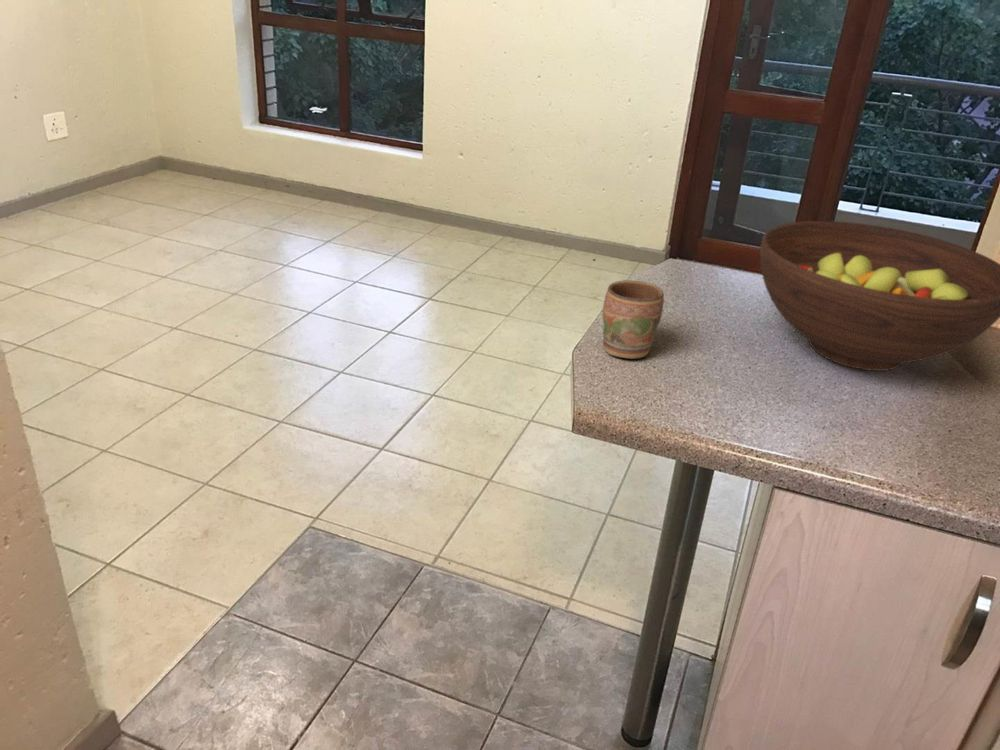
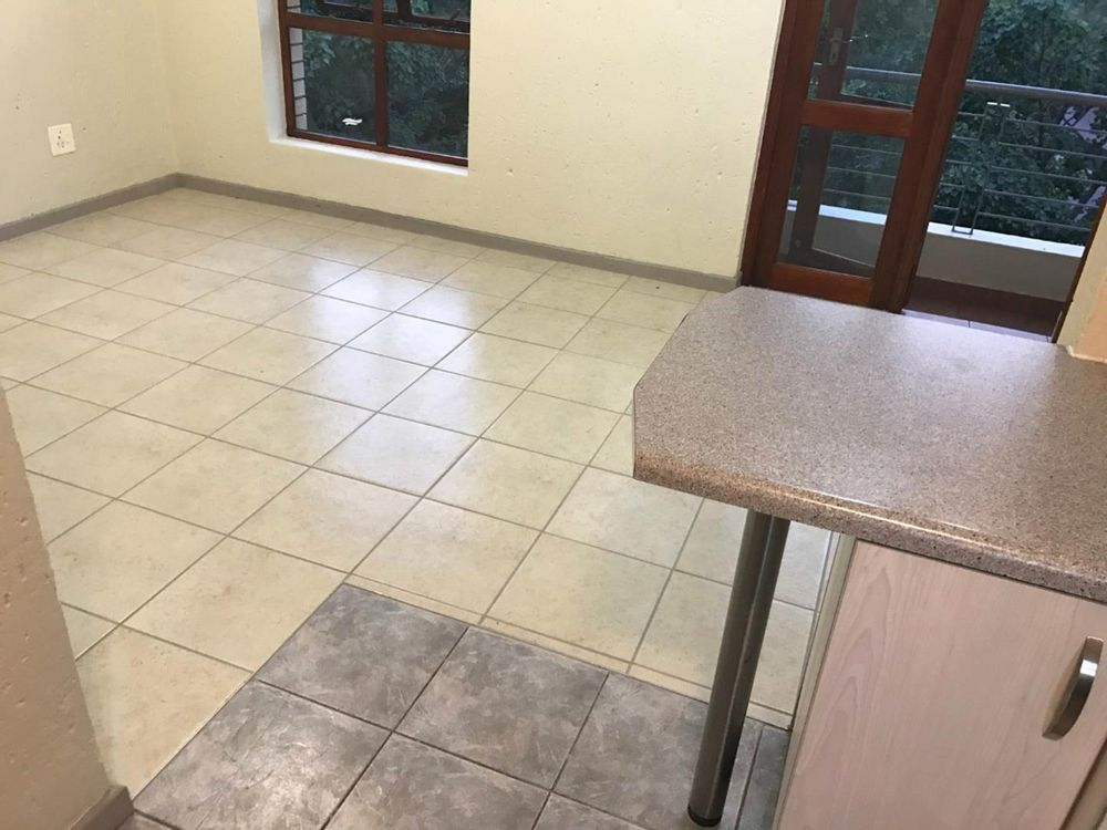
- mug [602,279,665,360]
- fruit bowl [759,220,1000,372]
